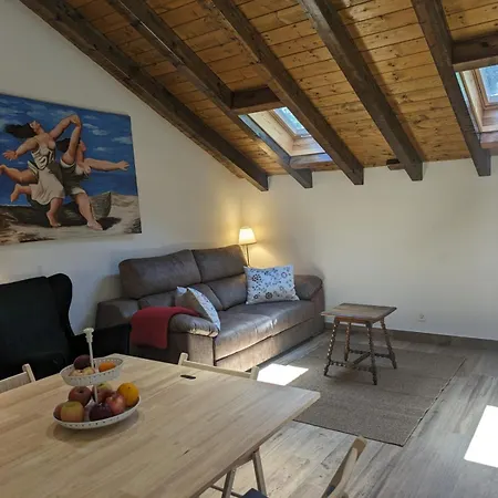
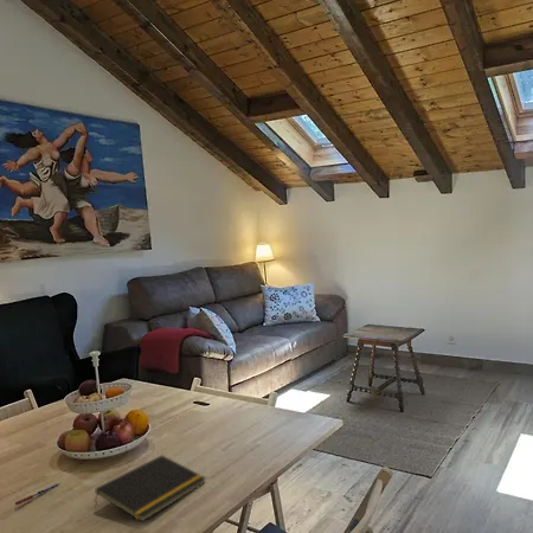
+ pen [14,481,63,506]
+ notepad [94,454,207,522]
